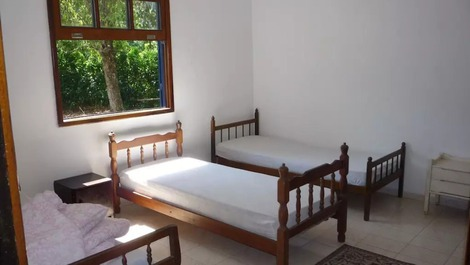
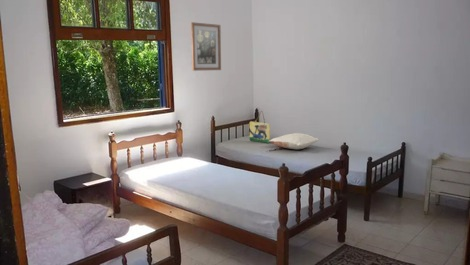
+ wall art [190,21,222,72]
+ home sign [248,110,271,144]
+ pillow [268,132,320,150]
